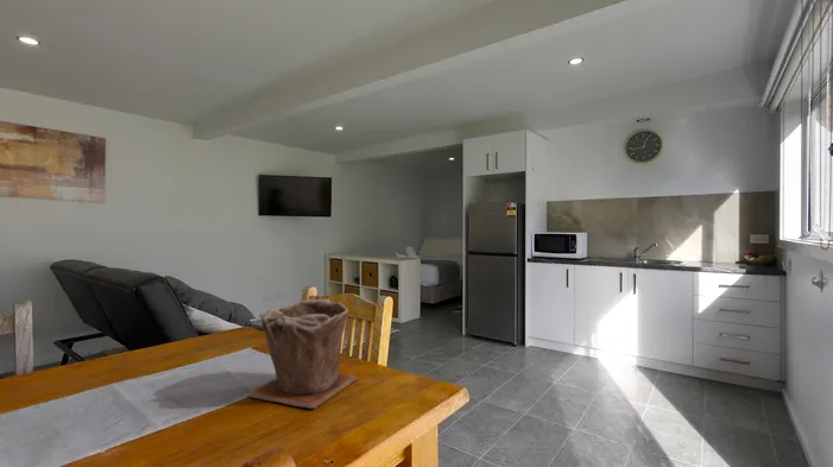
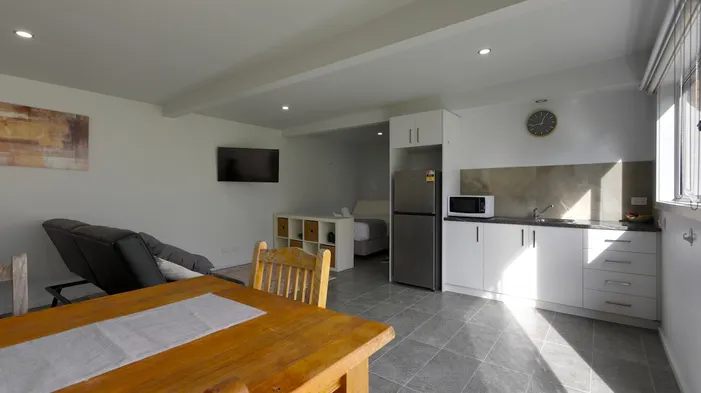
- plant pot [246,298,358,409]
